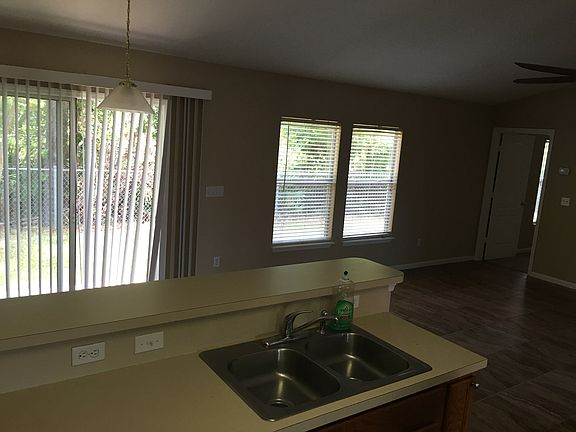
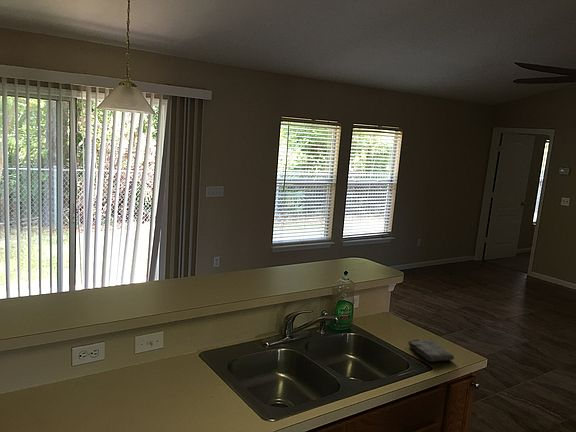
+ washcloth [407,338,455,362]
